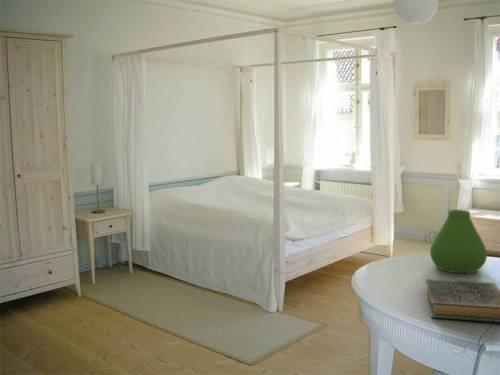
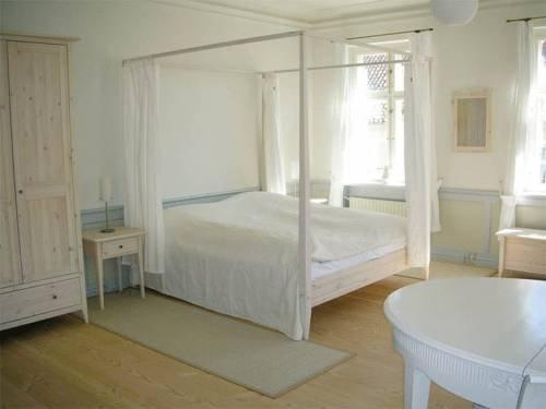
- vase [429,208,488,274]
- hardback book [424,278,500,323]
